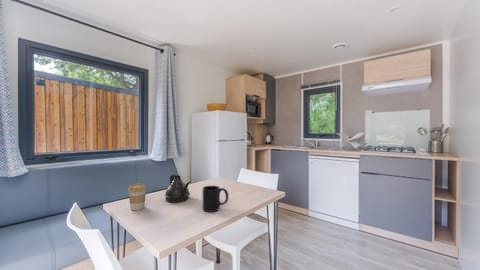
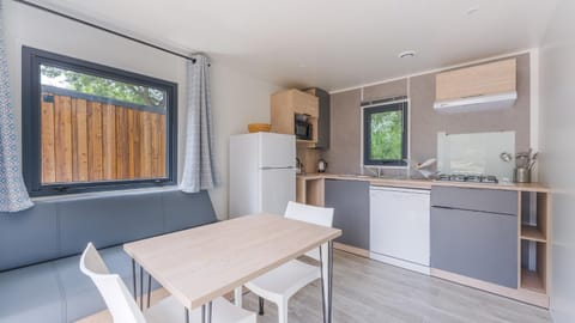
- coffee cup [127,183,147,211]
- mug [202,185,230,213]
- teapot [164,174,192,204]
